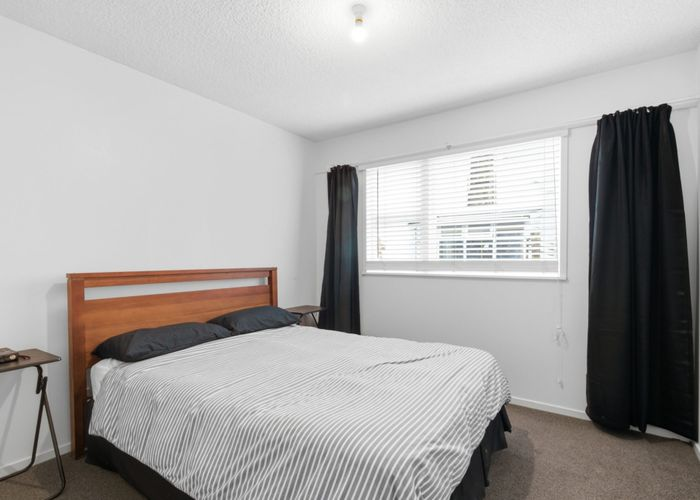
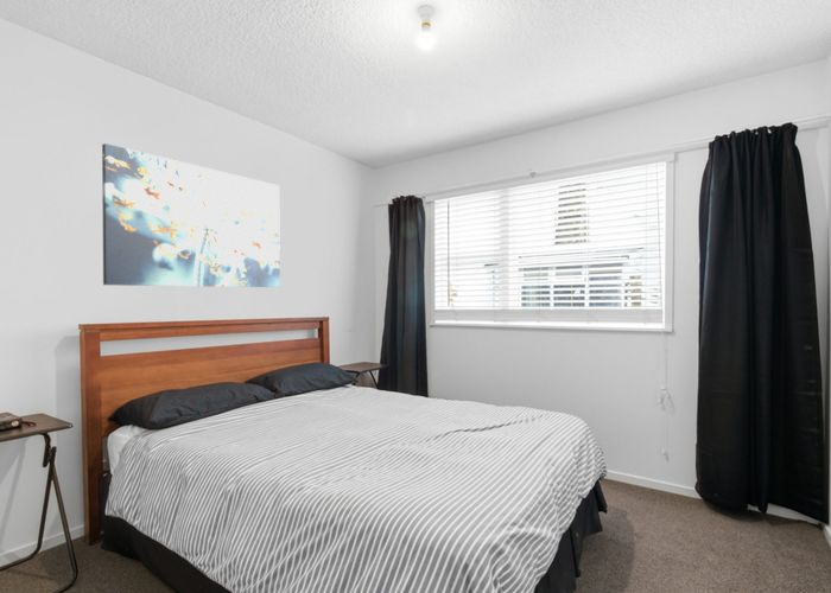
+ wall art [101,142,281,288]
